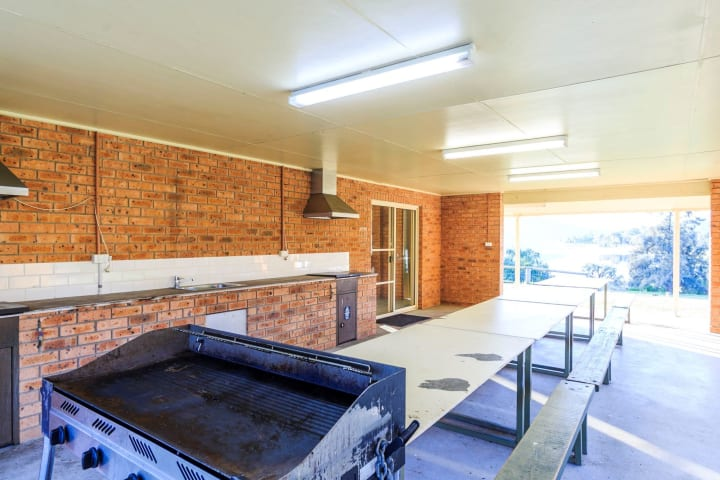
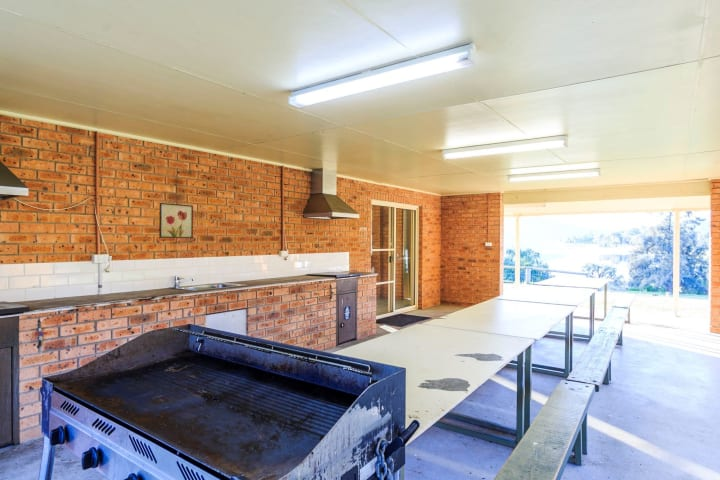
+ wall art [158,202,194,239]
